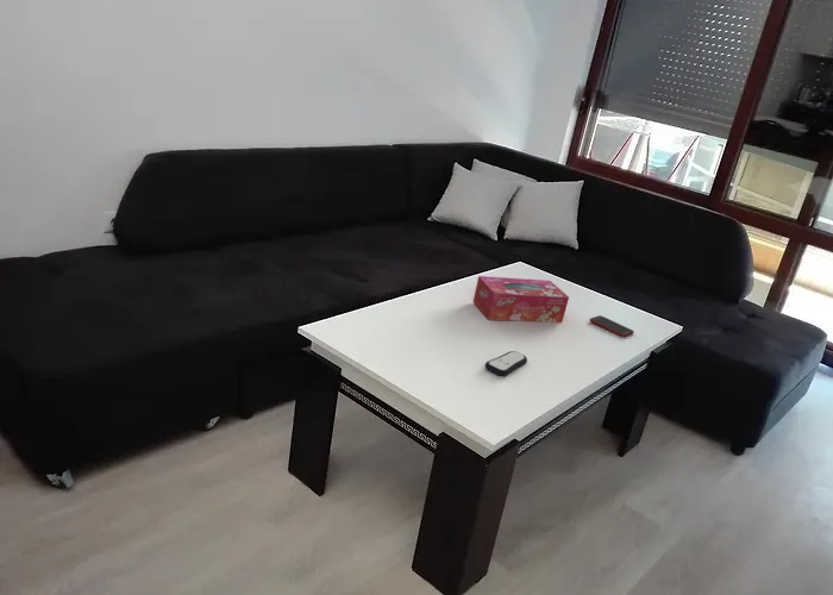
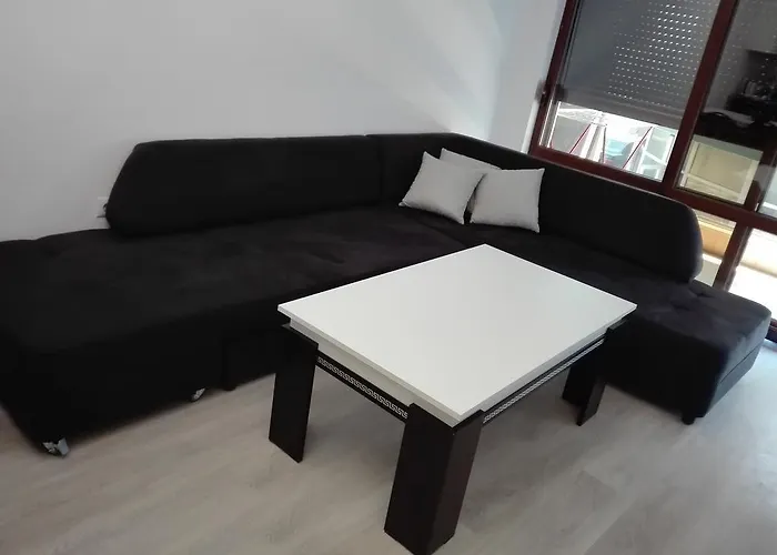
- cell phone [589,314,635,338]
- tissue box [472,275,570,324]
- remote control [484,350,528,377]
